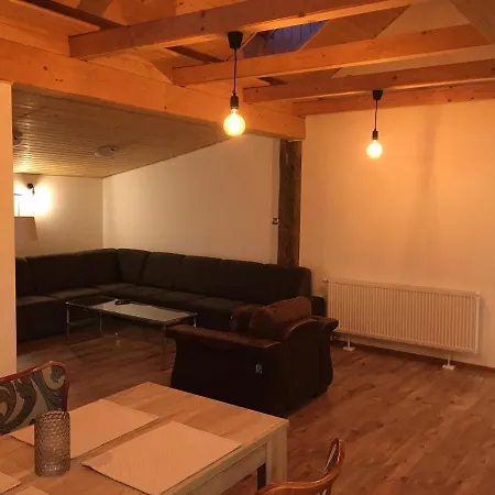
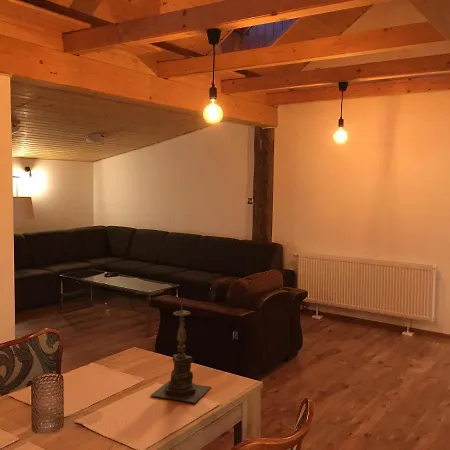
+ candle holder [149,301,212,404]
